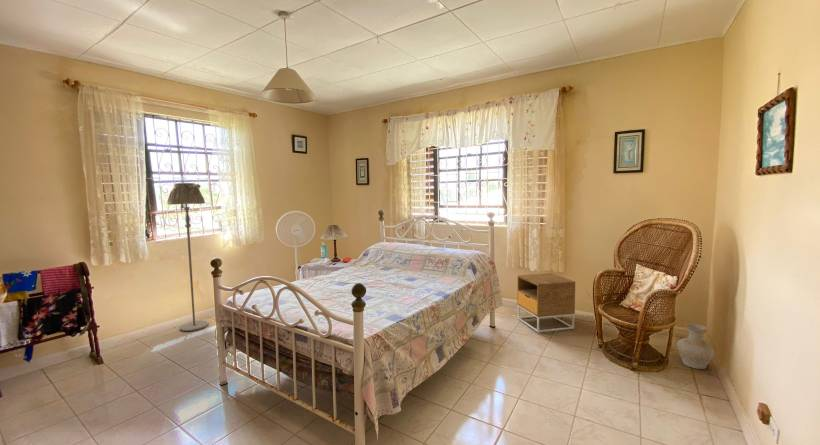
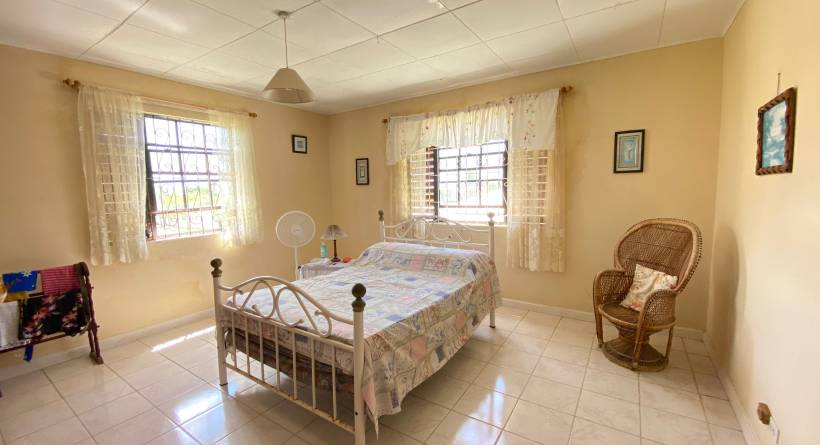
- floor lamp [165,182,210,332]
- vase [676,322,715,370]
- nightstand [516,272,576,334]
